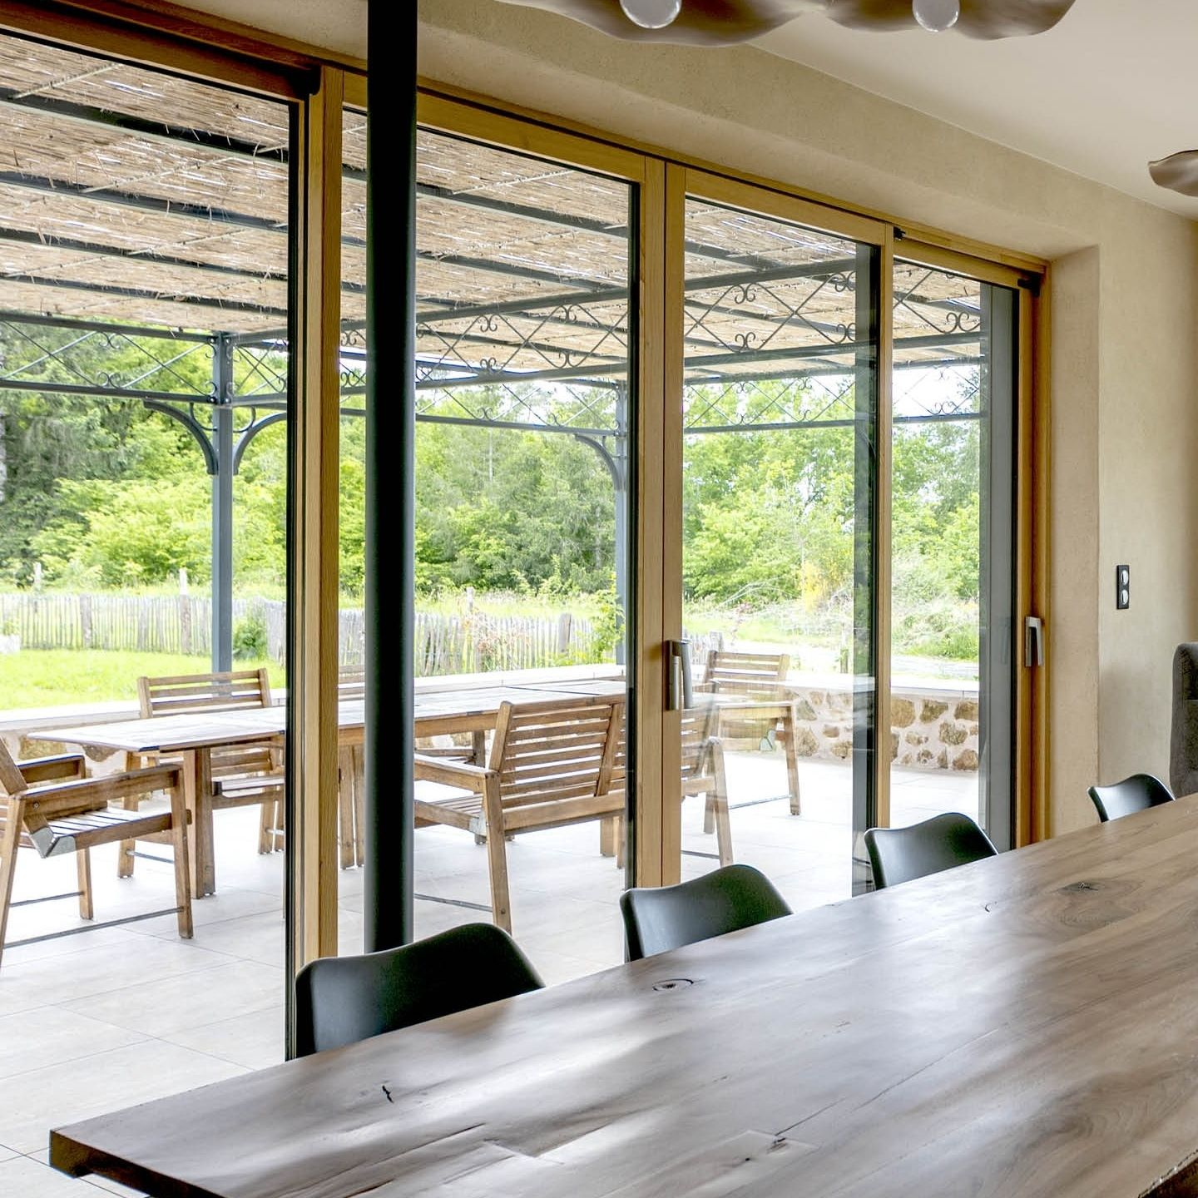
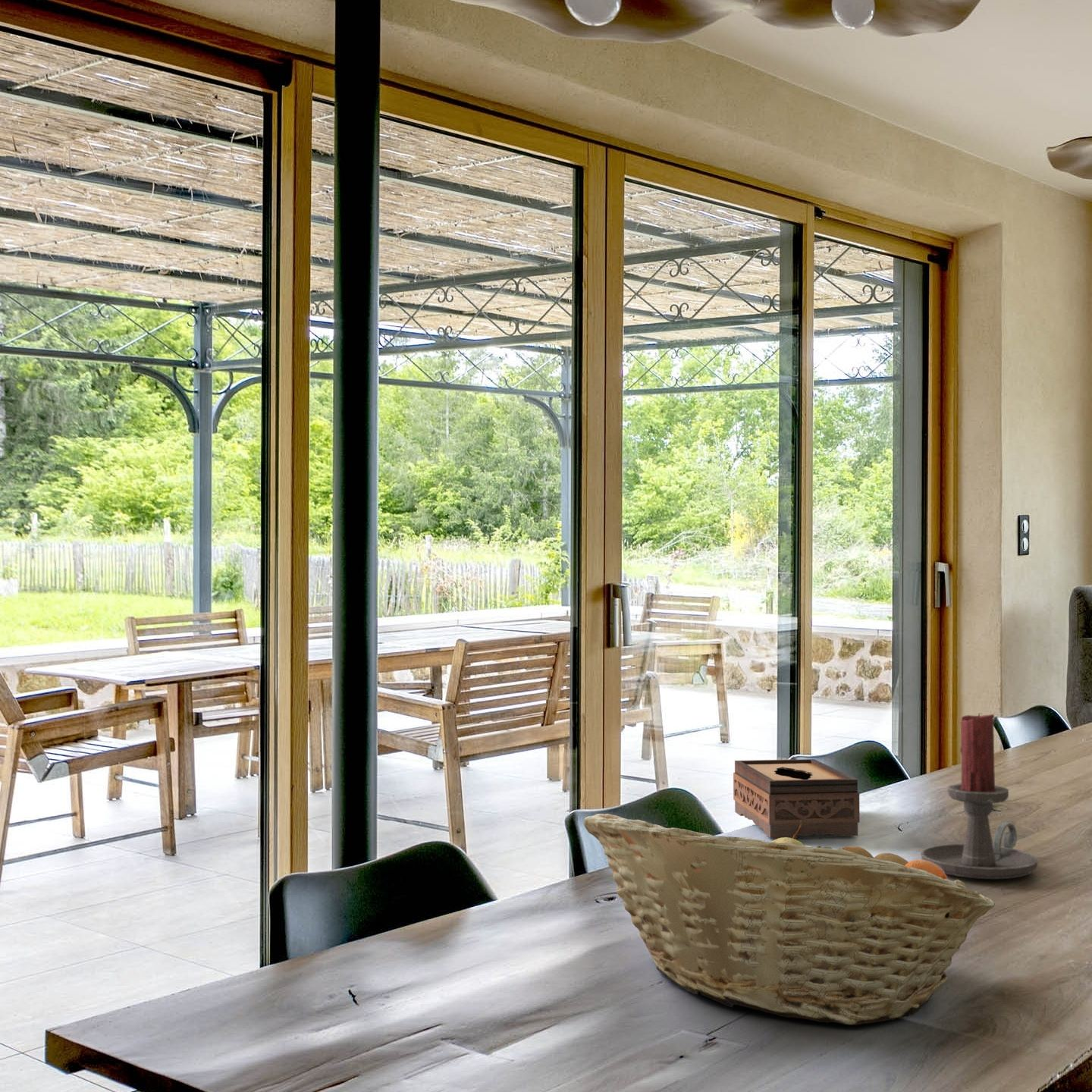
+ candle holder [920,712,1039,880]
+ fruit basket [583,813,996,1026]
+ tissue box [733,758,861,839]
